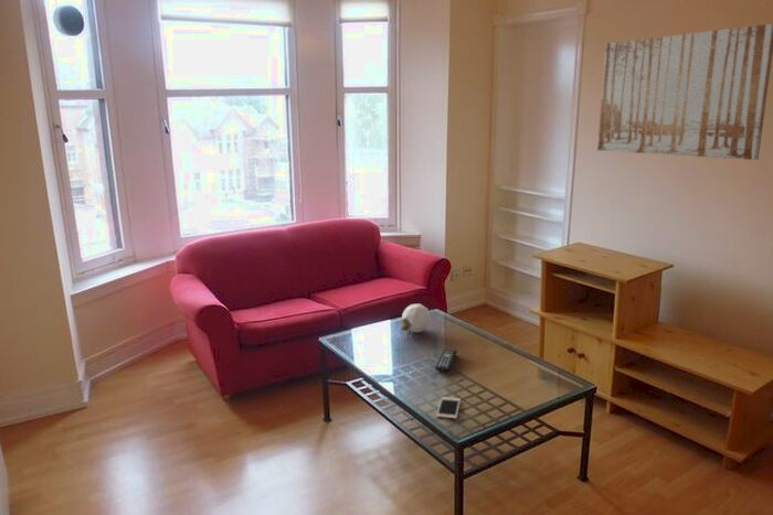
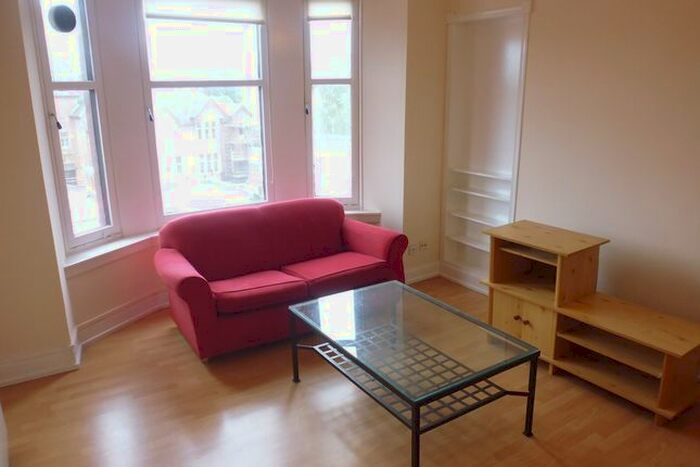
- wall art [596,23,773,161]
- remote control [434,347,458,373]
- cell phone [435,396,462,420]
- decorative egg [400,303,432,334]
